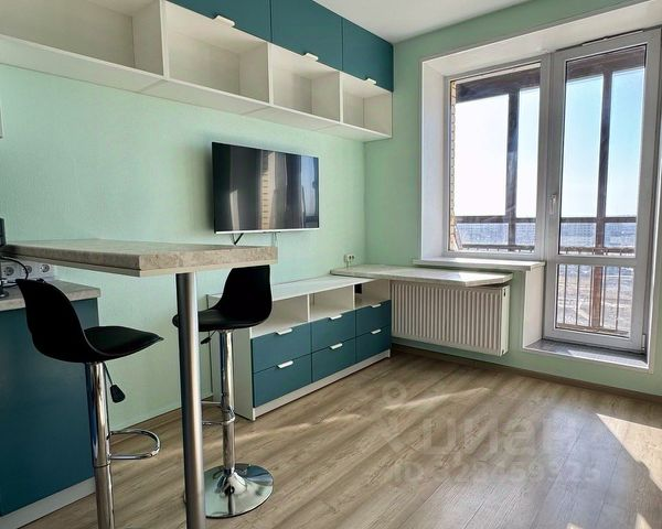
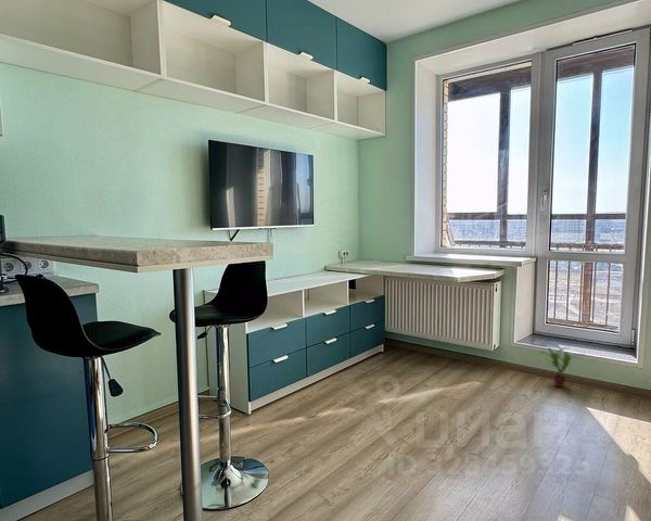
+ potted plant [537,345,585,389]
